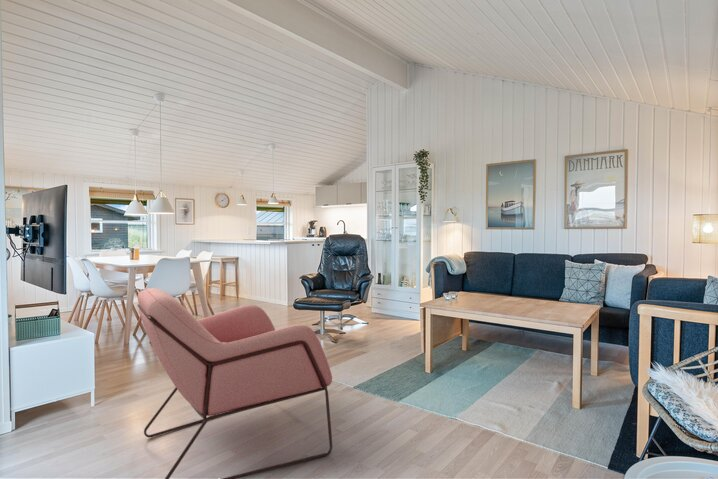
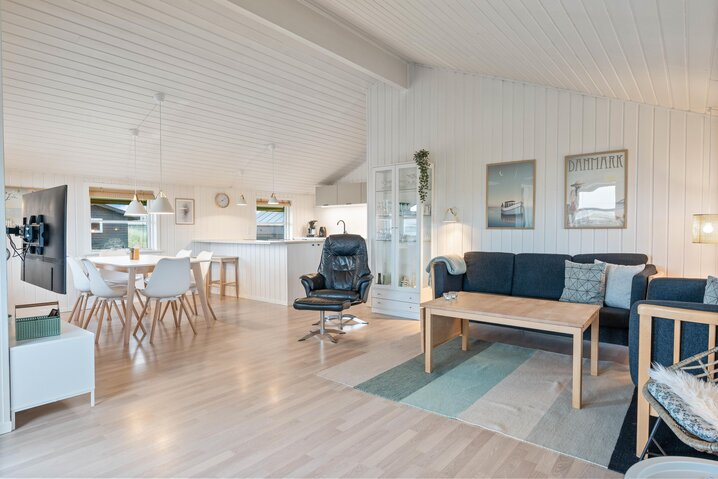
- armchair [136,287,333,479]
